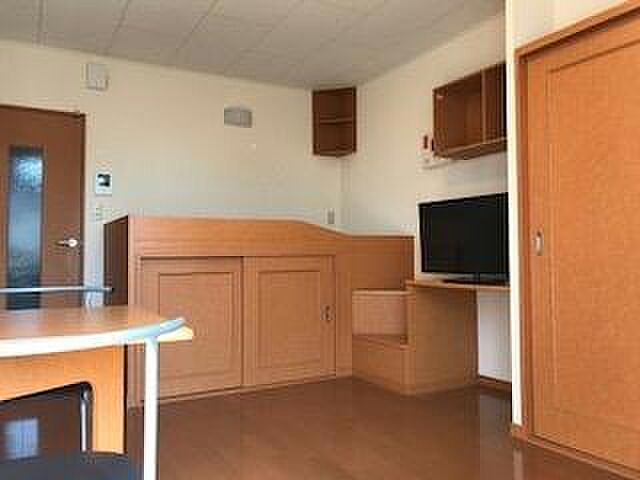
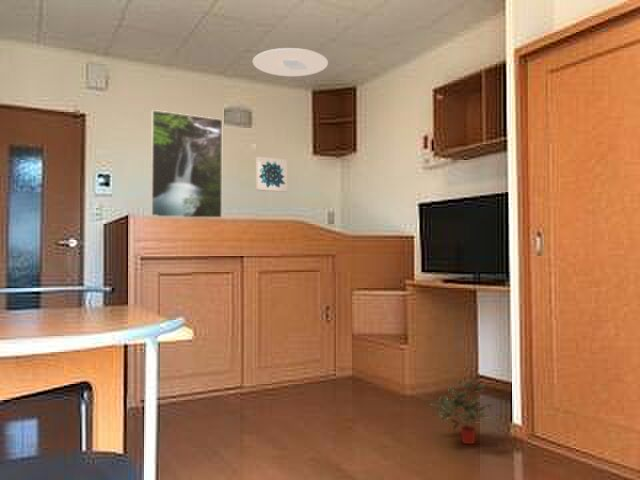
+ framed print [150,109,223,218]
+ ceiling light [252,47,329,77]
+ wall art [255,156,288,193]
+ potted plant [427,378,496,445]
